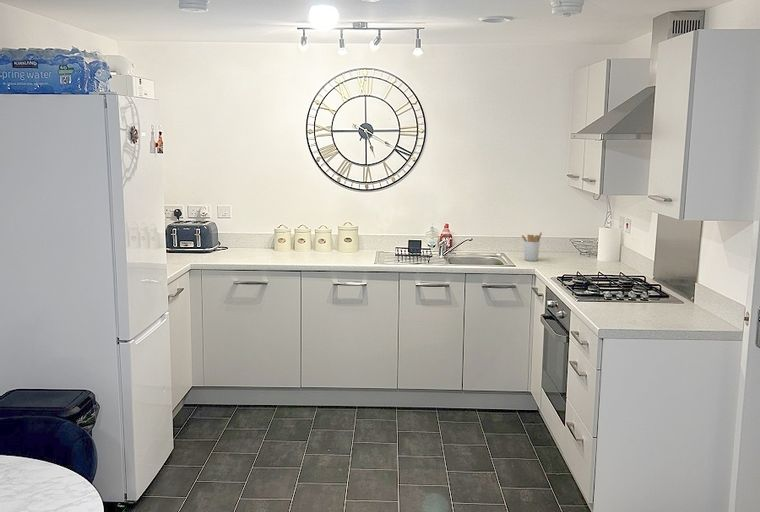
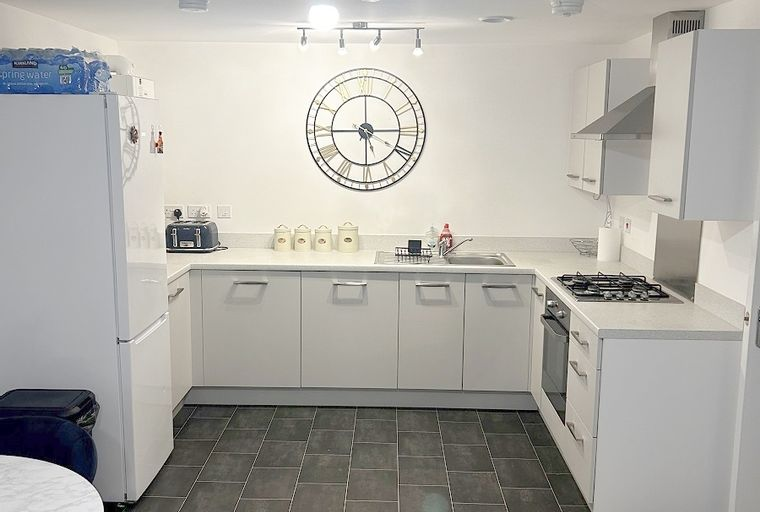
- utensil holder [521,231,543,262]
